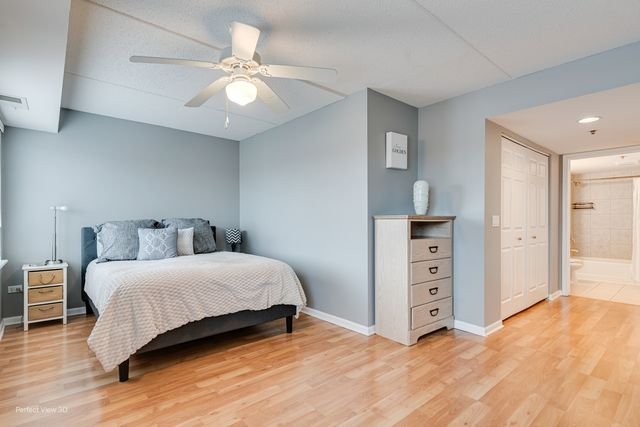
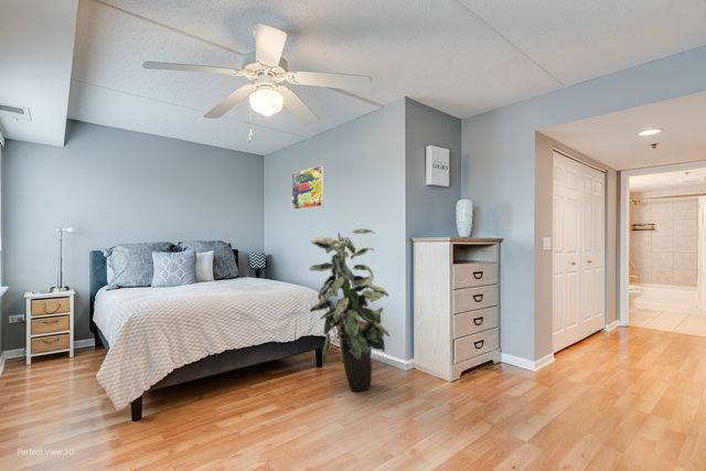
+ basket [335,320,367,363]
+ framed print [291,164,325,211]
+ indoor plant [308,227,392,393]
